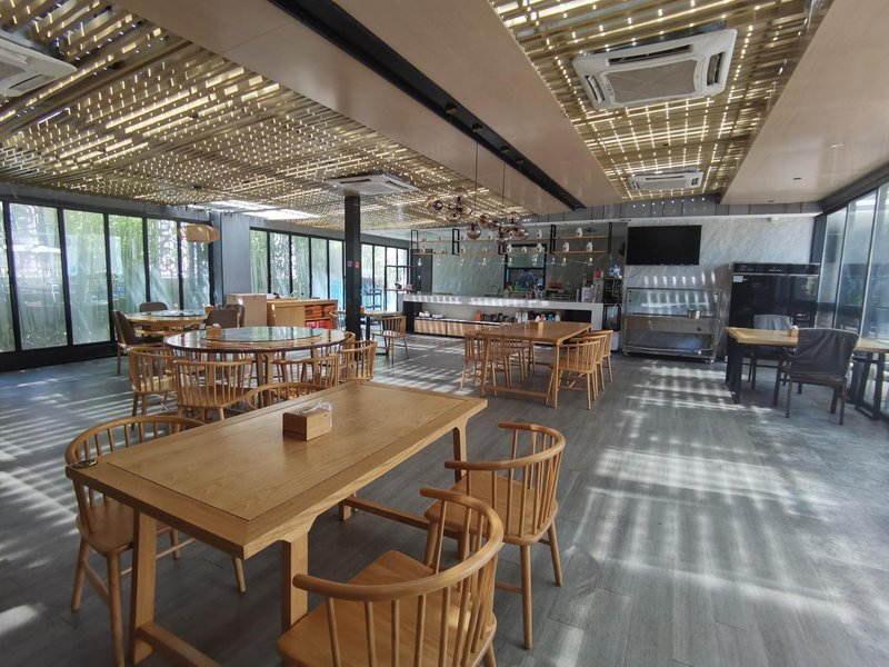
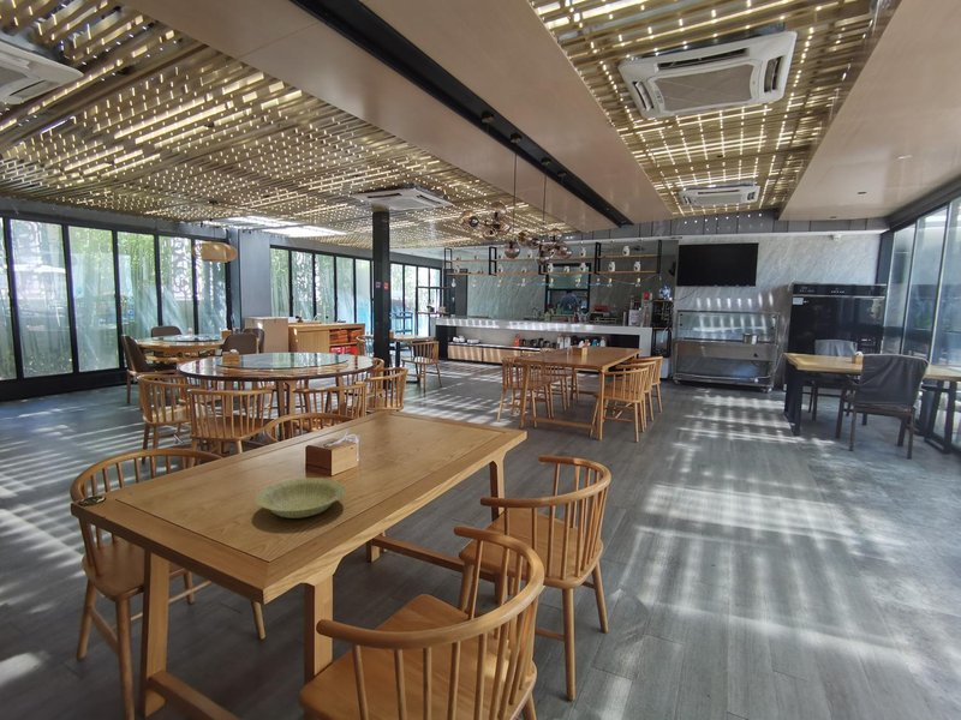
+ bowl [255,476,347,520]
